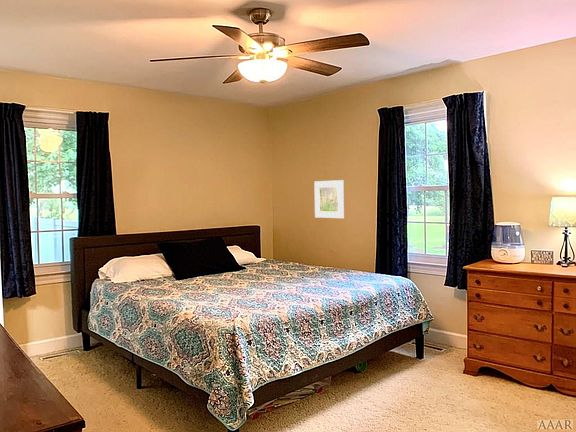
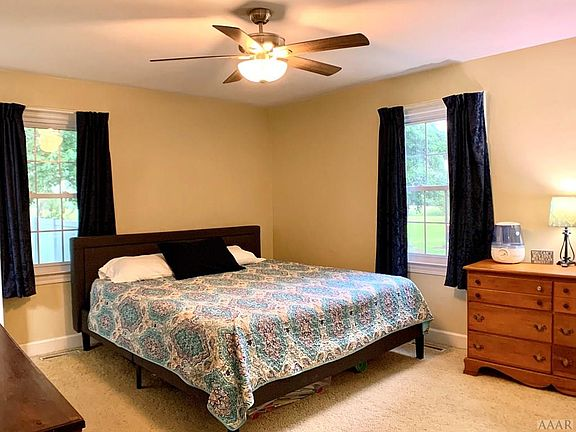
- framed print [313,179,345,219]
